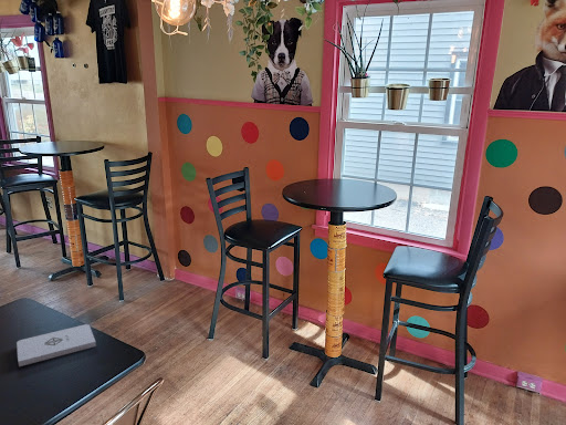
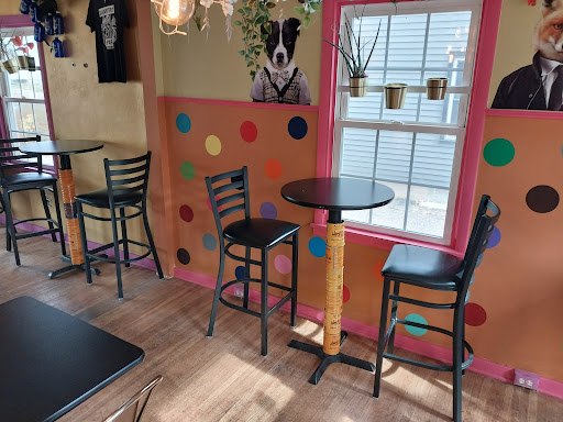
- notepad [15,323,97,367]
